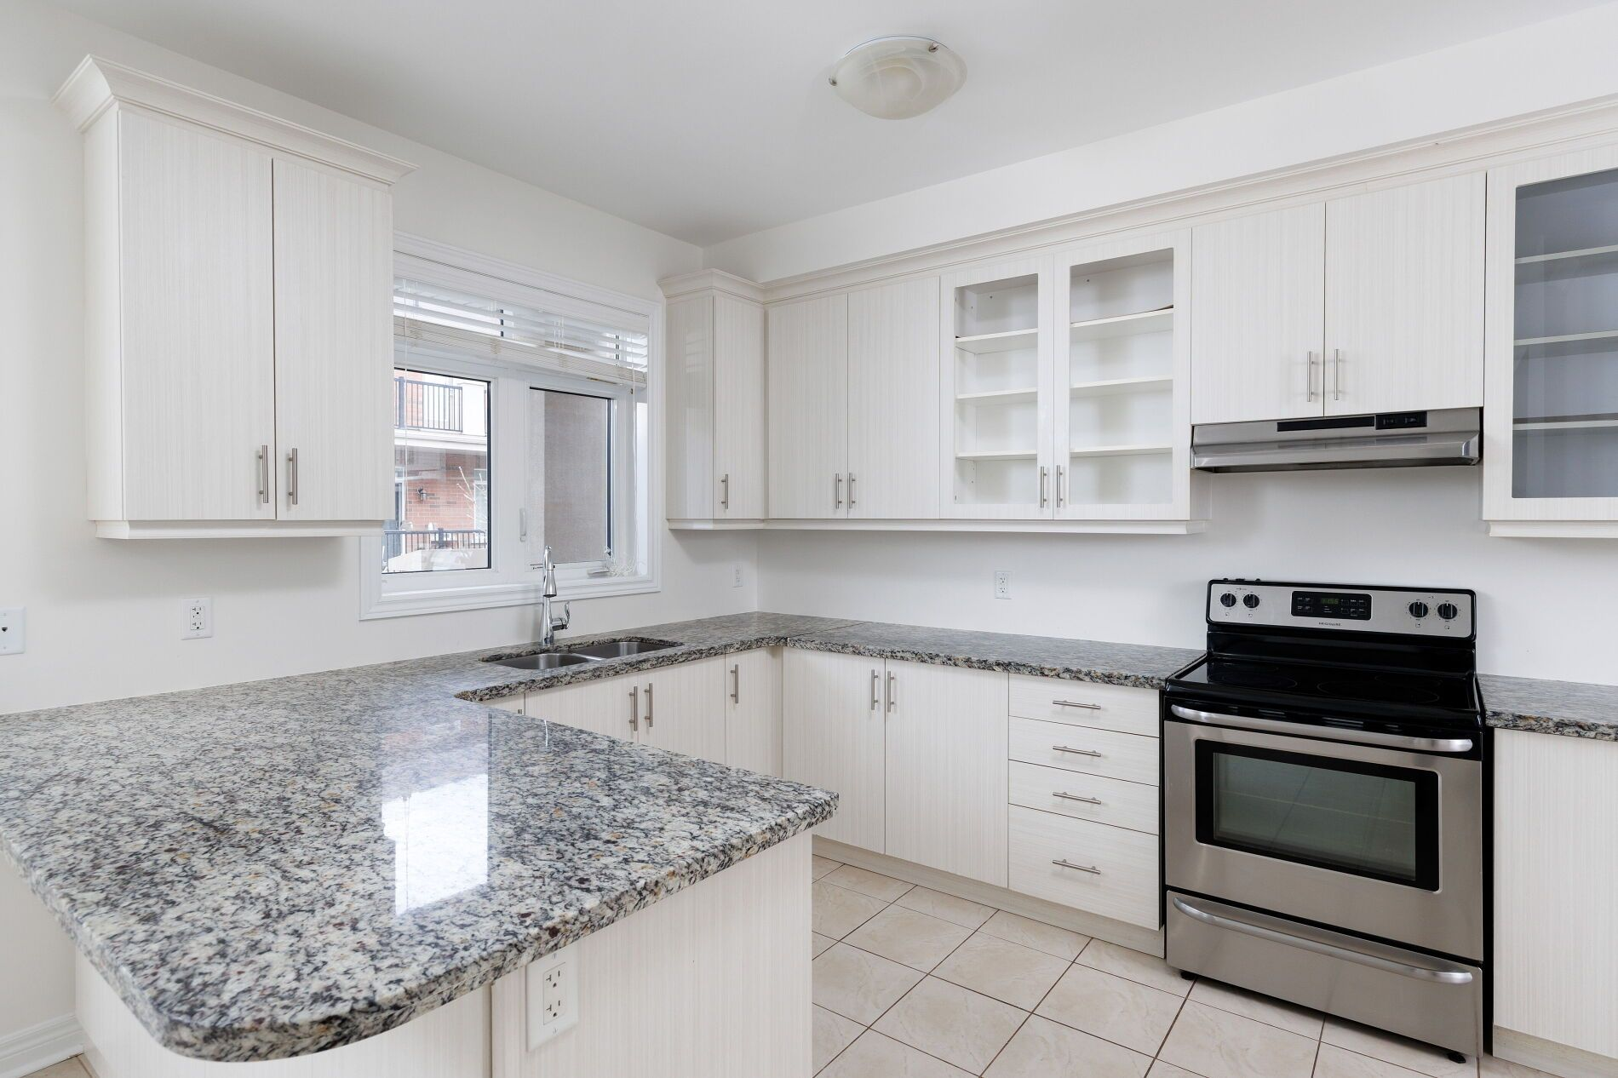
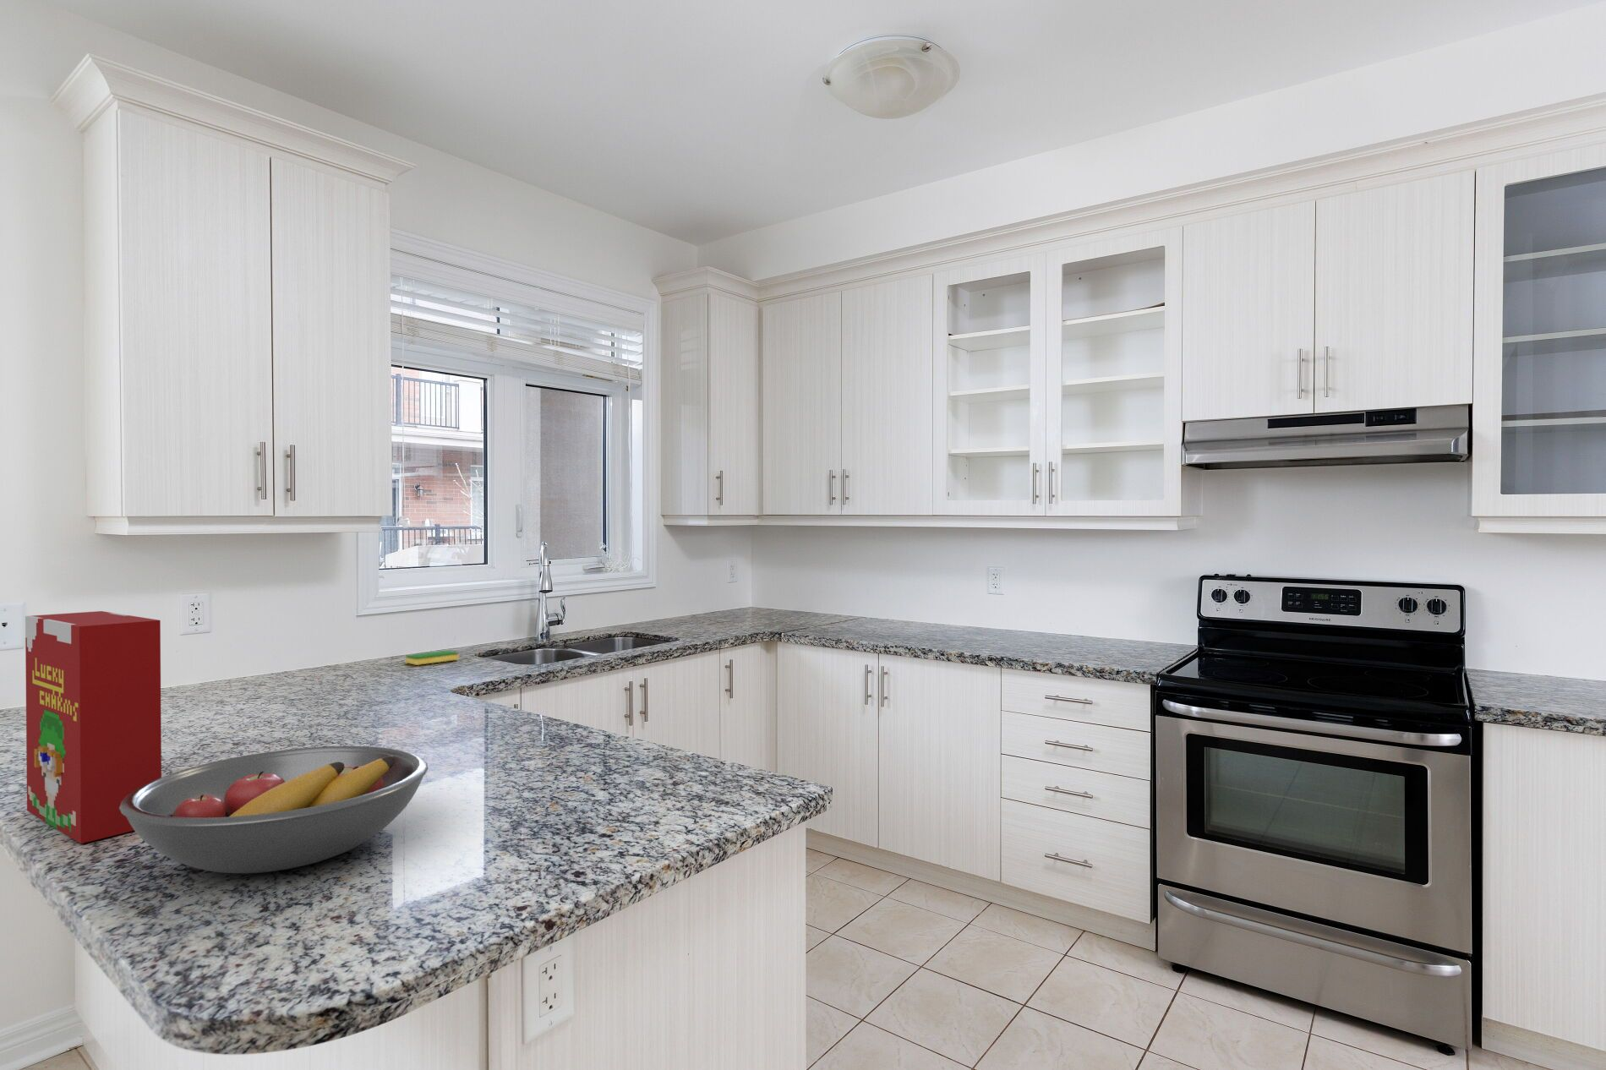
+ dish sponge [405,650,459,666]
+ fruit bowl [119,745,429,874]
+ cereal box [25,610,162,844]
